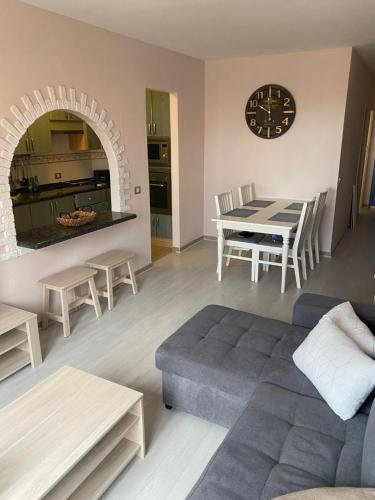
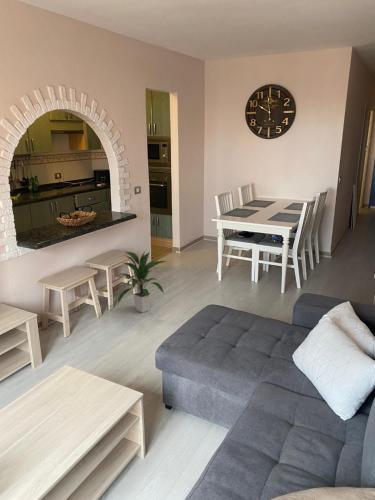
+ indoor plant [117,249,169,314]
